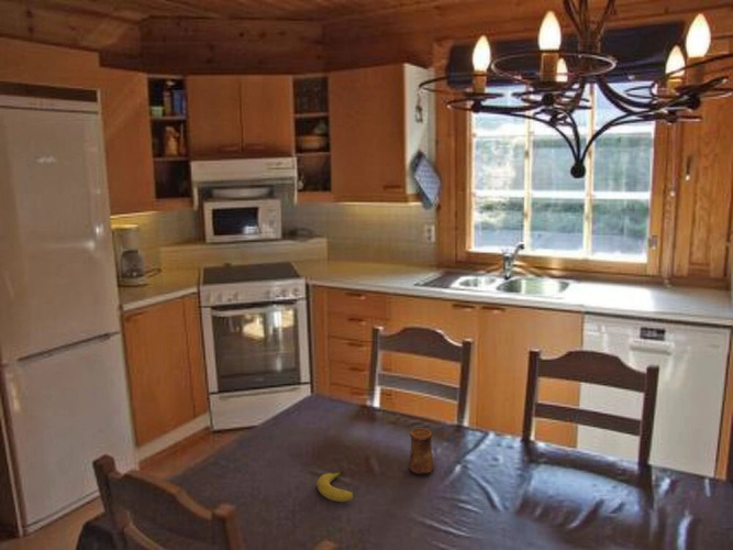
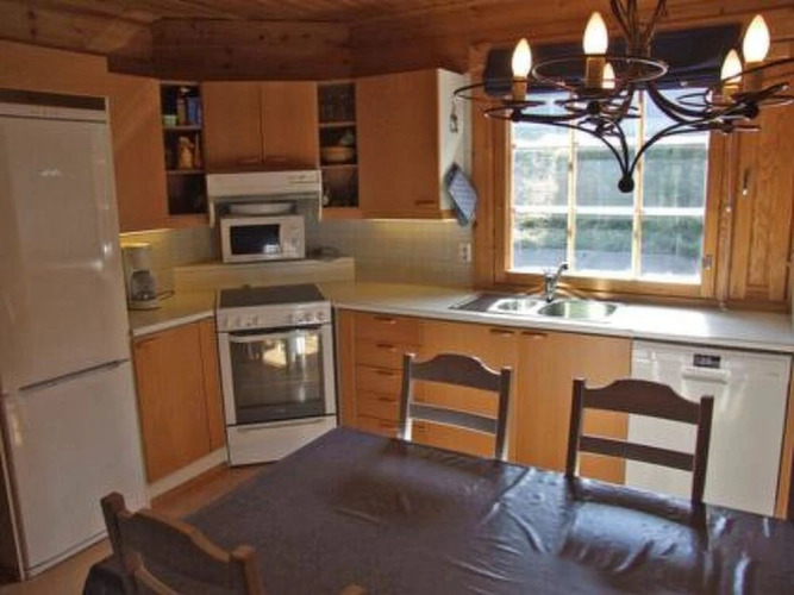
- fruit [316,470,355,503]
- cup [407,428,436,475]
